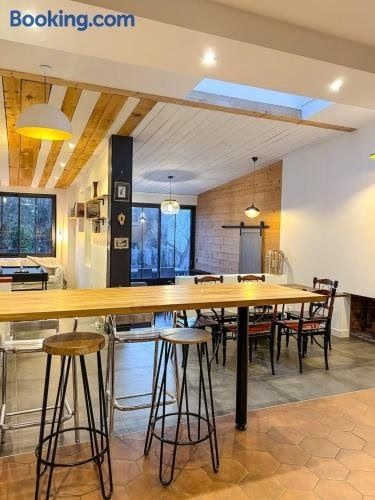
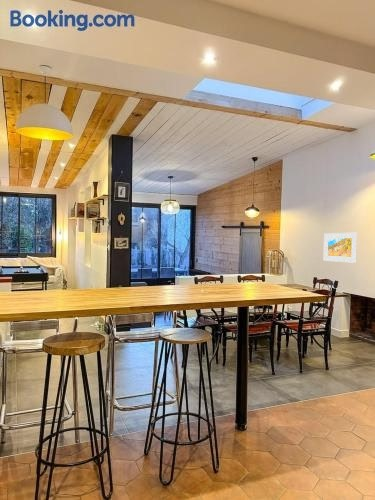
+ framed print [323,232,358,264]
